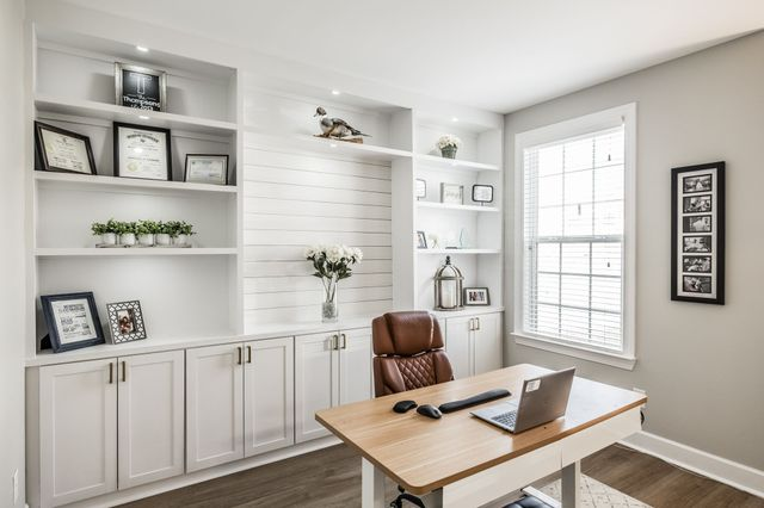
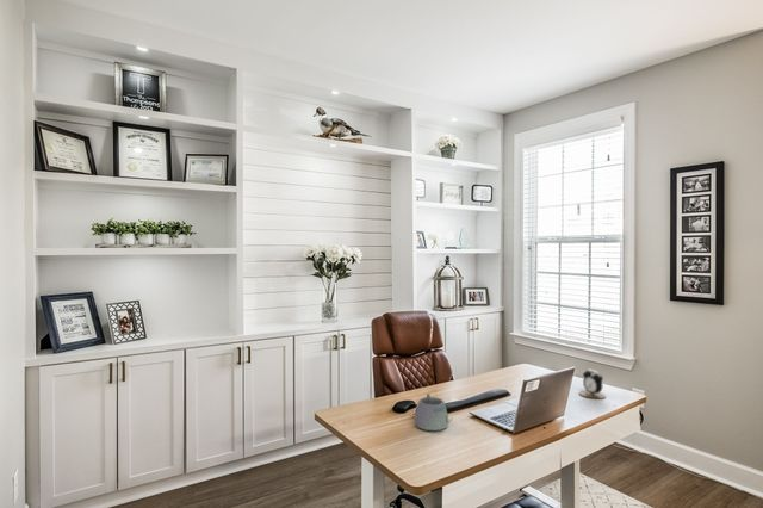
+ alarm clock [578,368,607,399]
+ mug [414,392,454,432]
